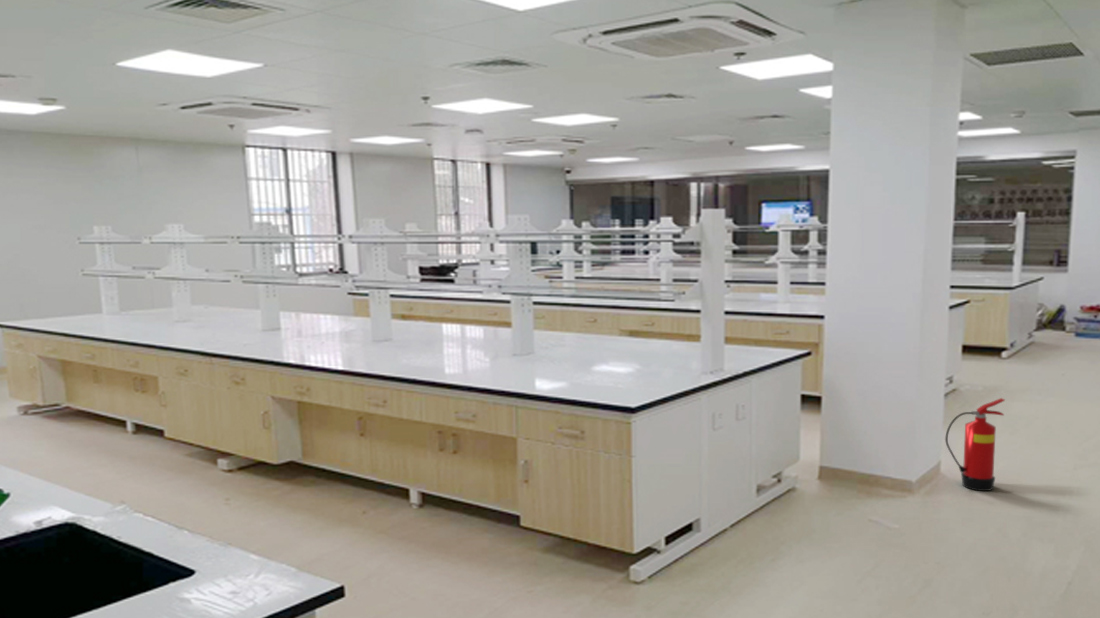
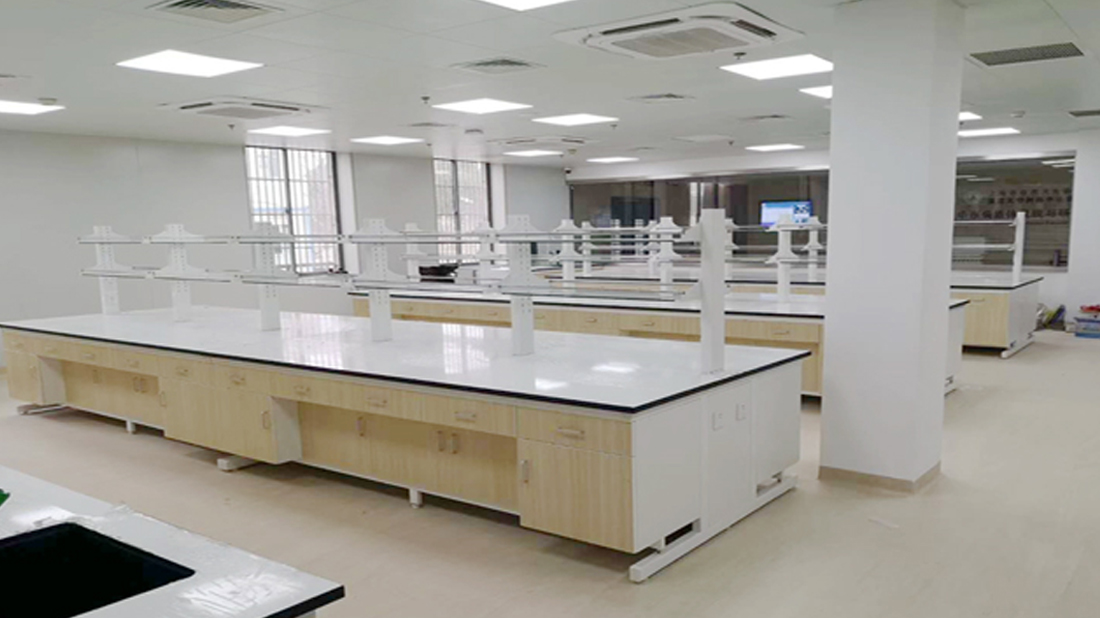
- fire extinguisher [944,397,1006,492]
